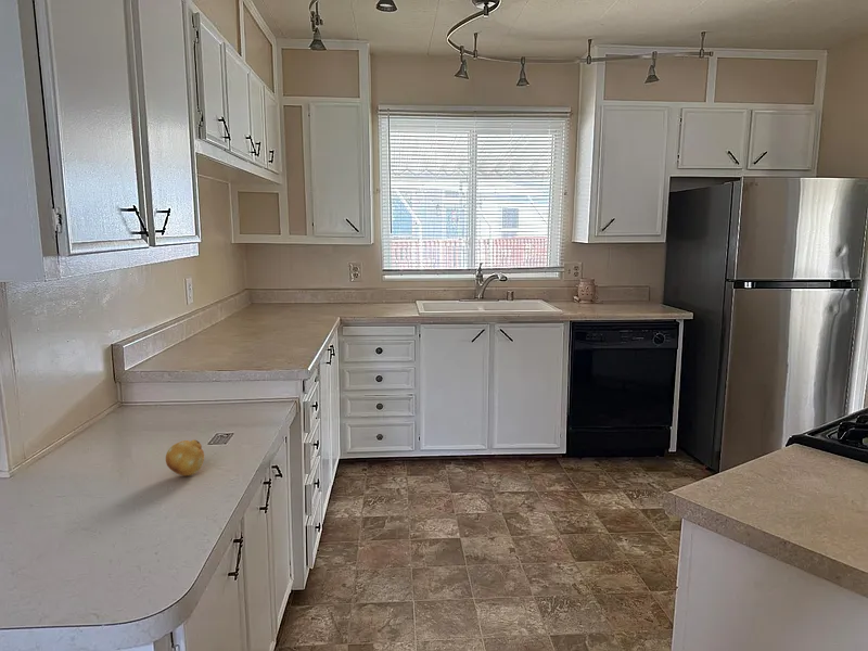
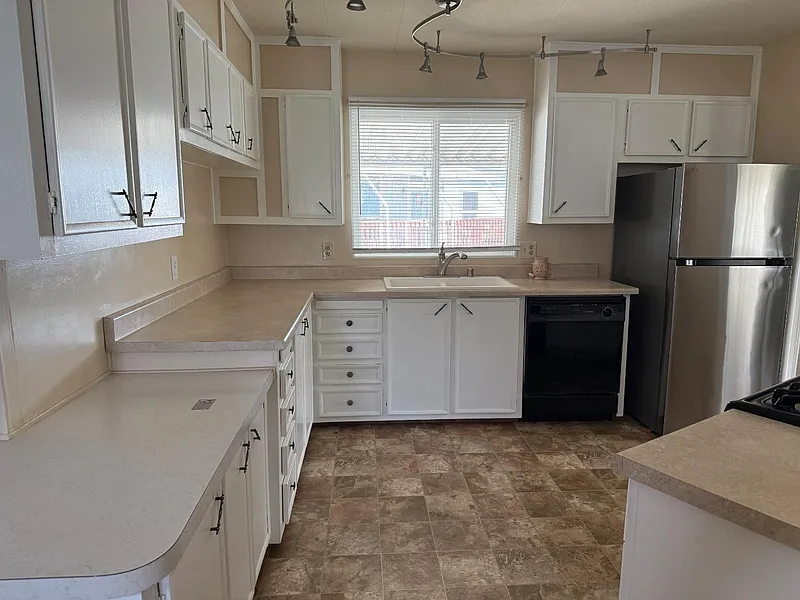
- fruit [165,438,205,476]
